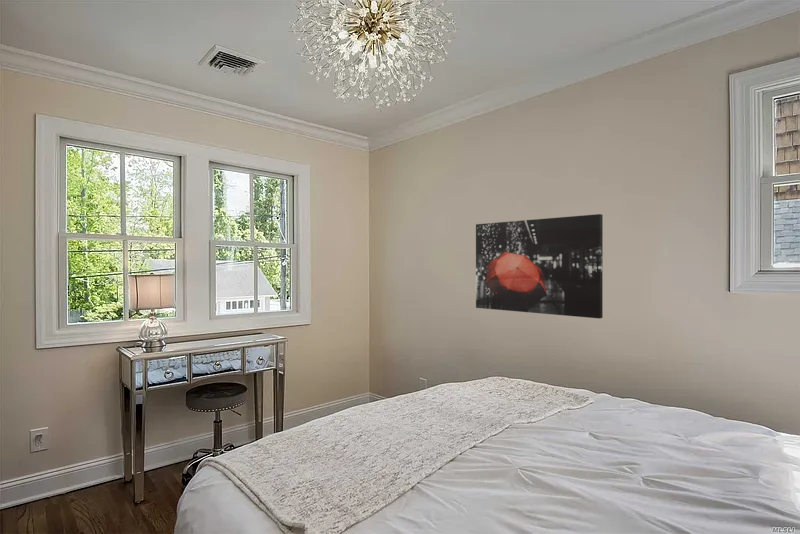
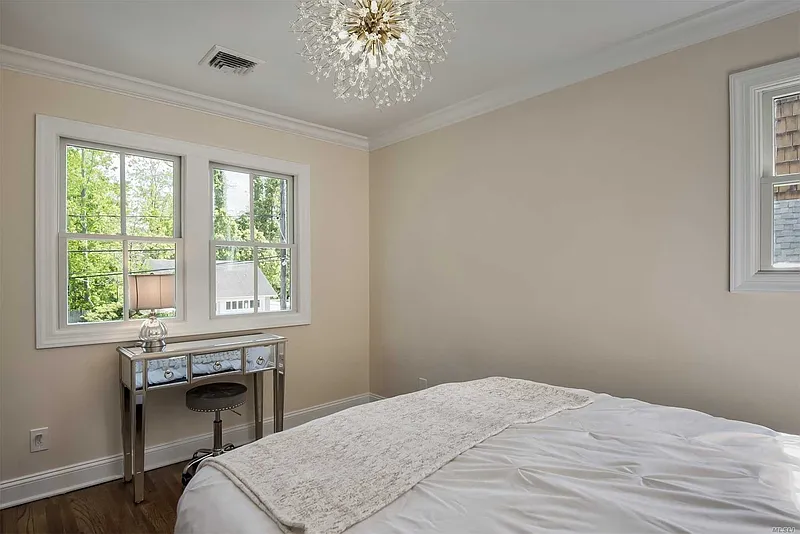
- wall art [475,213,604,320]
